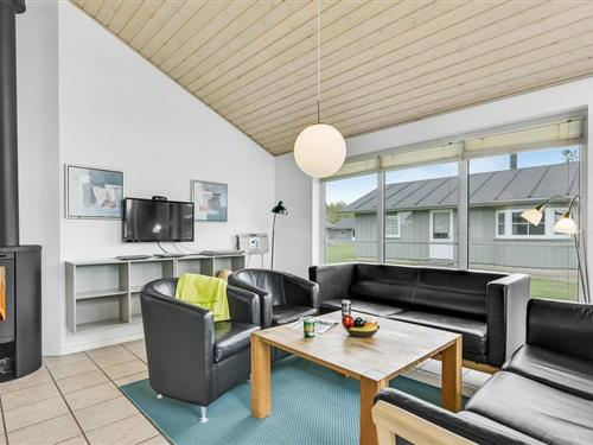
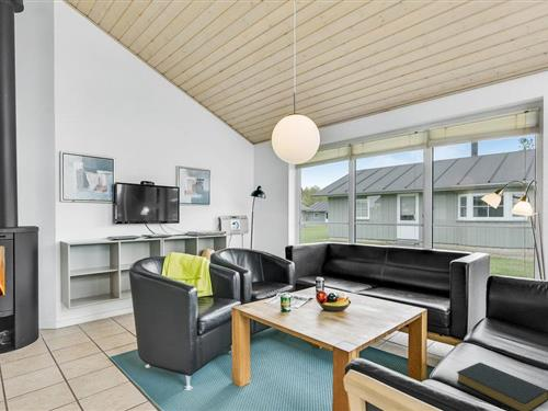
+ hardback book [456,362,548,411]
